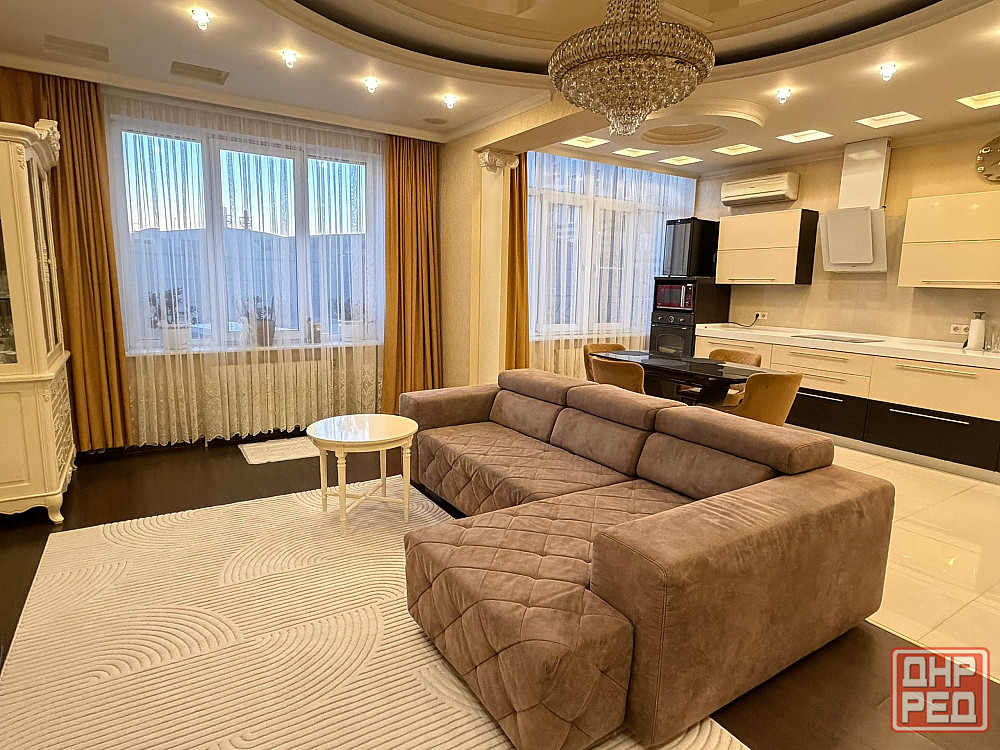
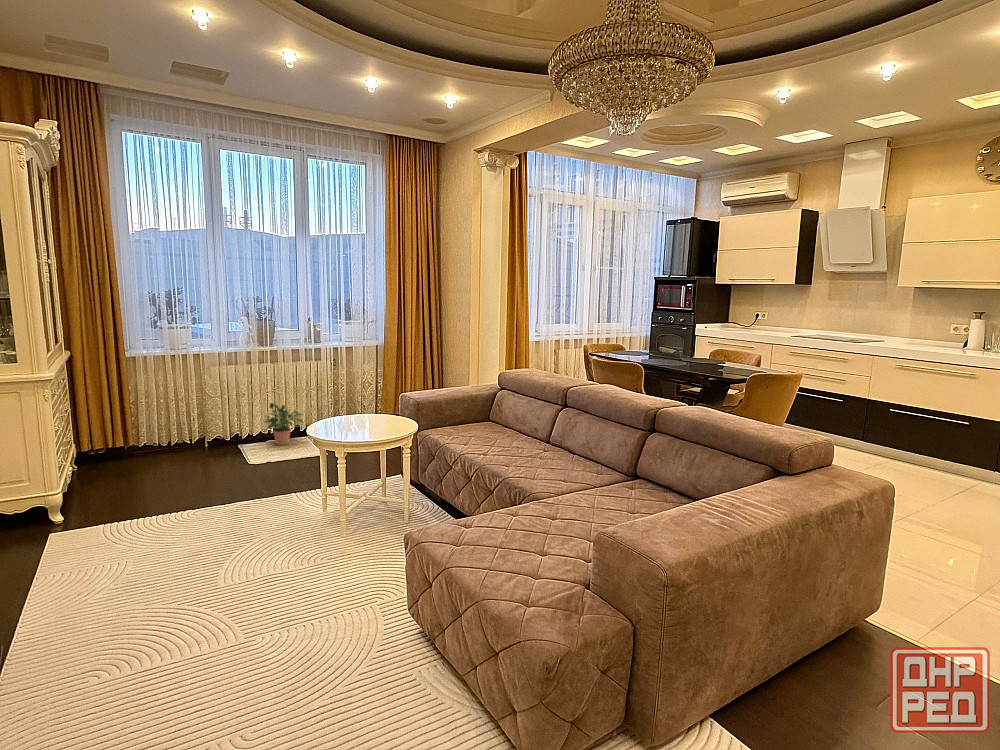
+ potted plant [263,402,304,446]
